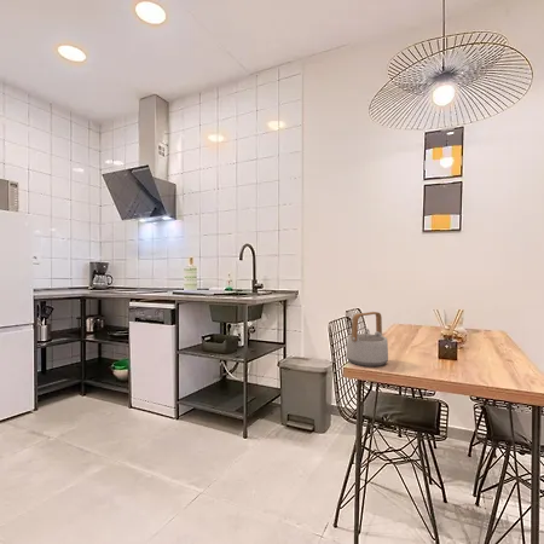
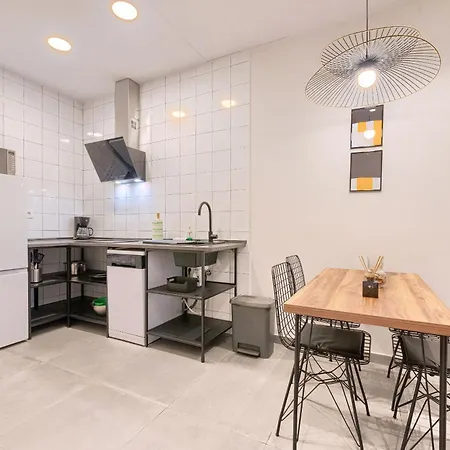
- teapot [345,311,389,368]
